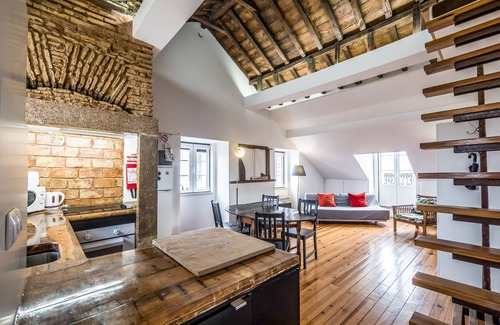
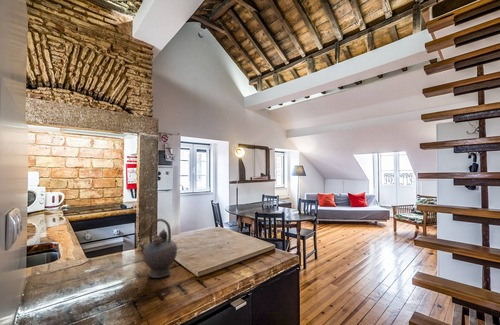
+ teapot [136,218,178,279]
